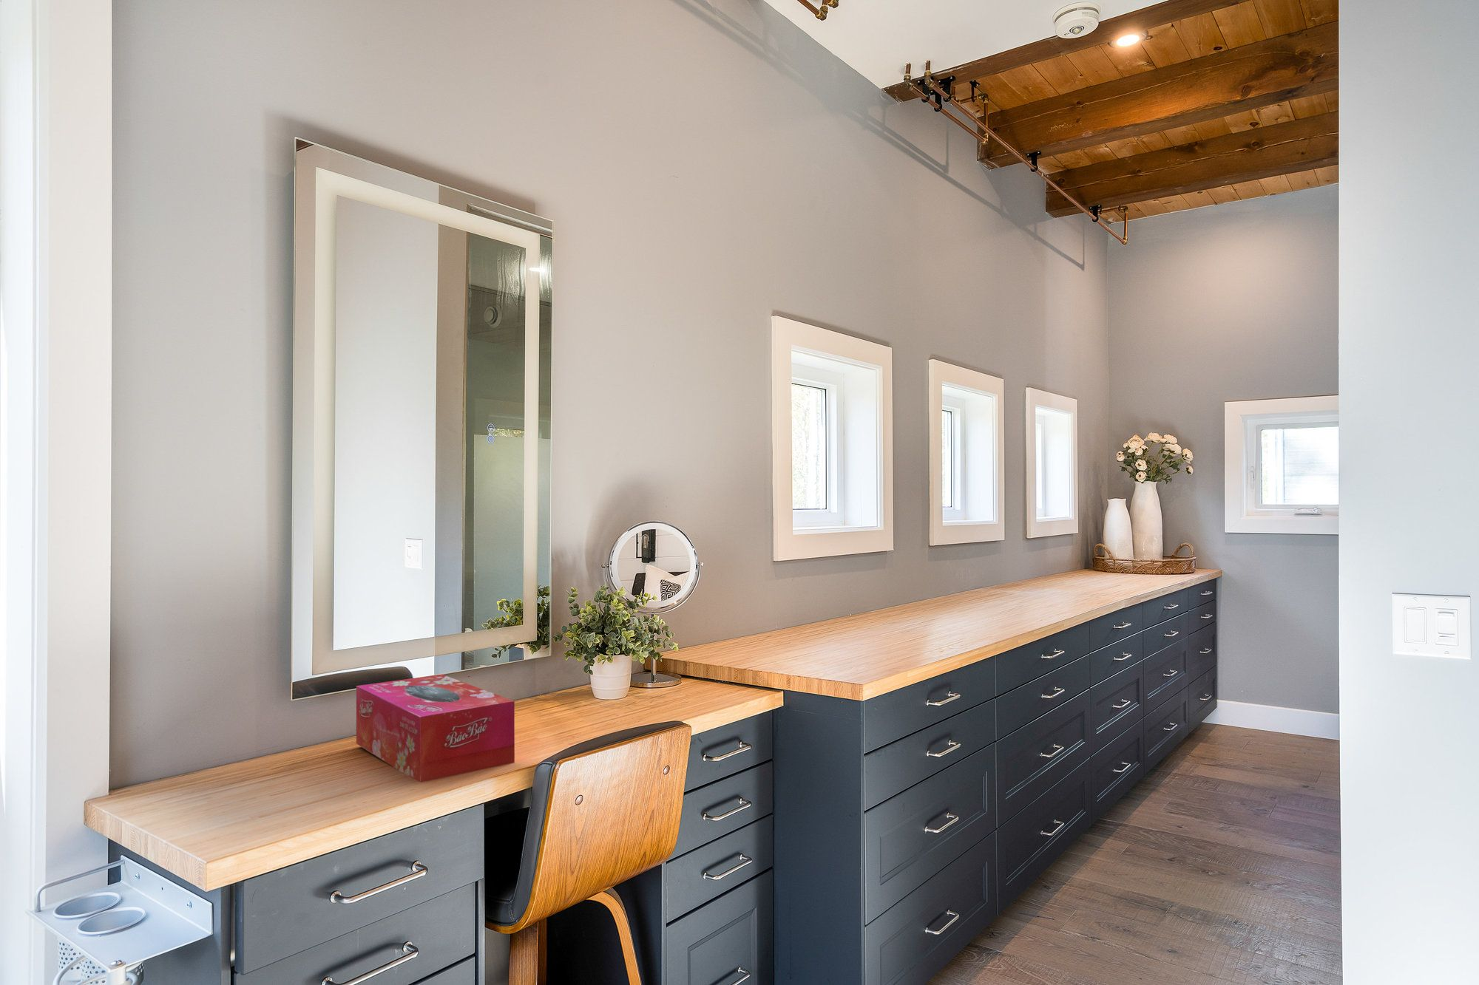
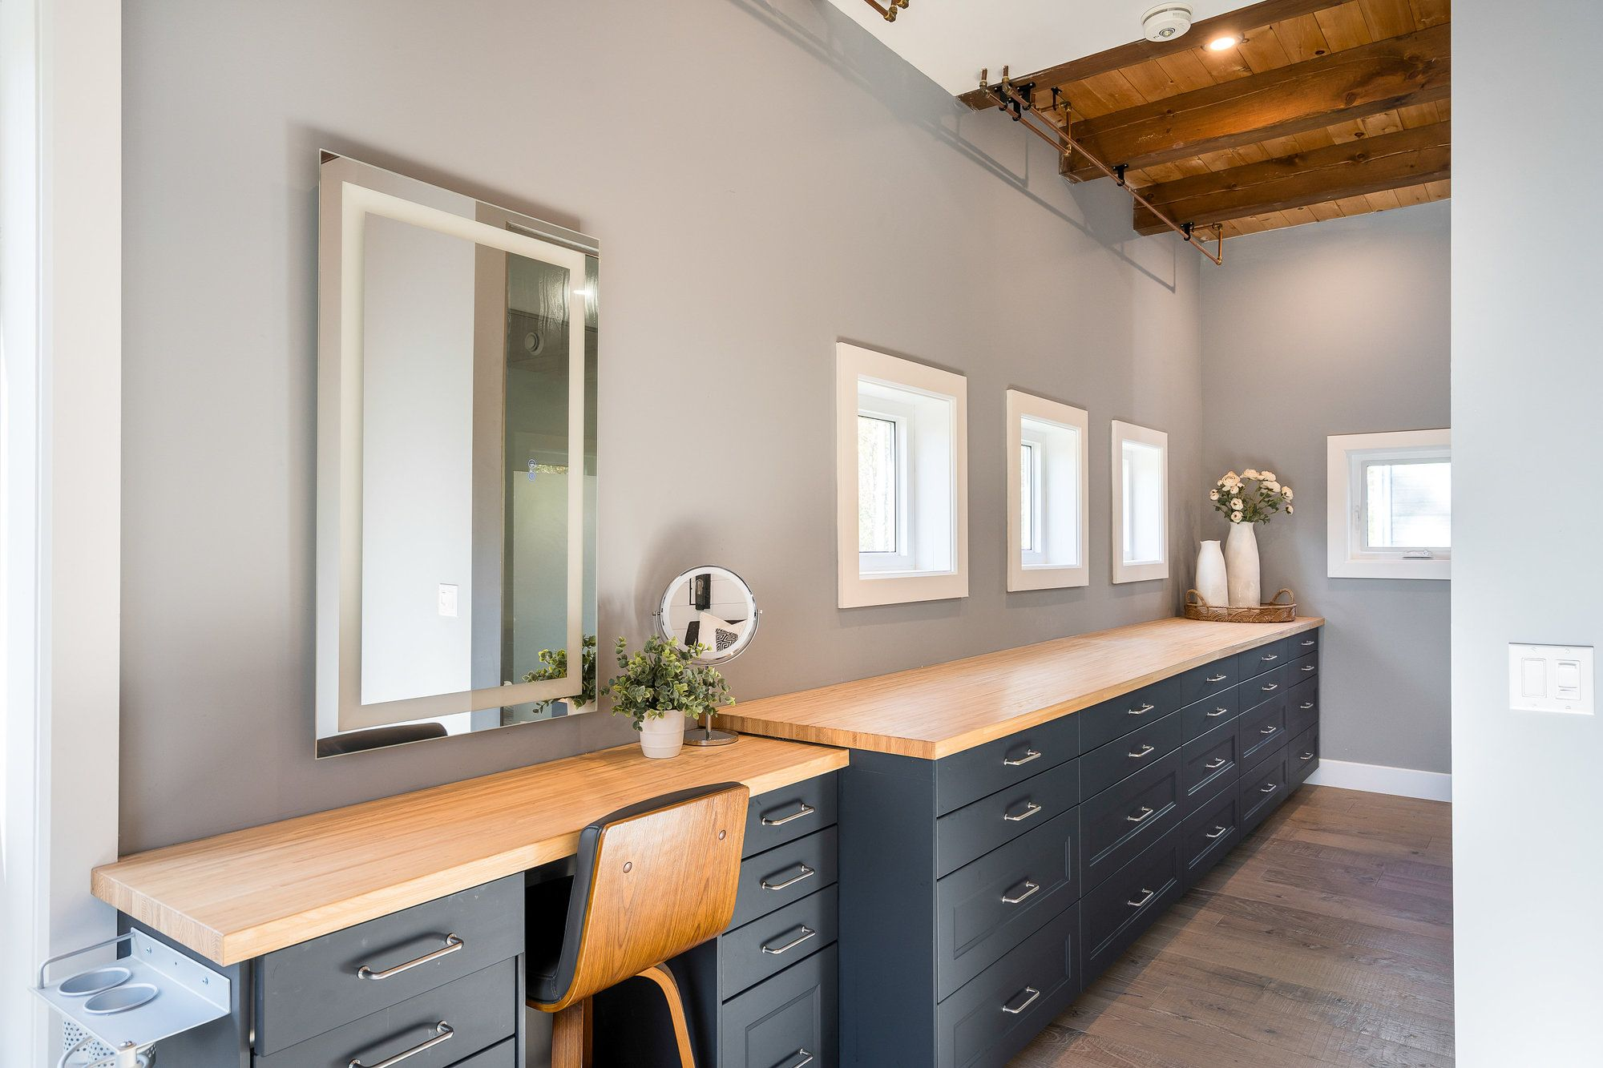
- tissue box [355,674,516,783]
